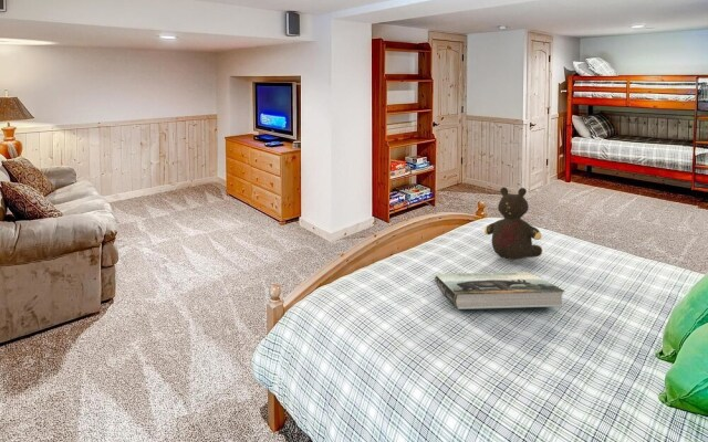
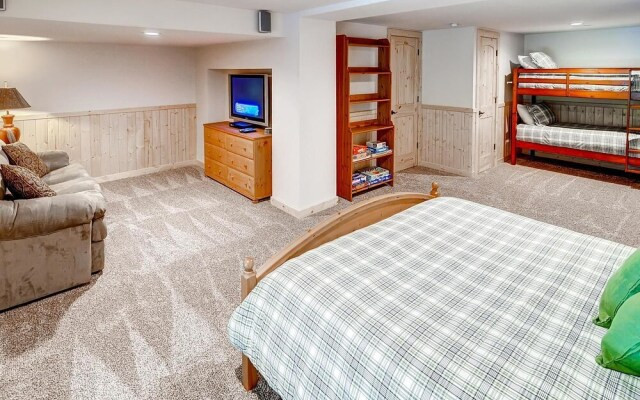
- teddy bear [483,186,544,261]
- book [434,271,565,311]
